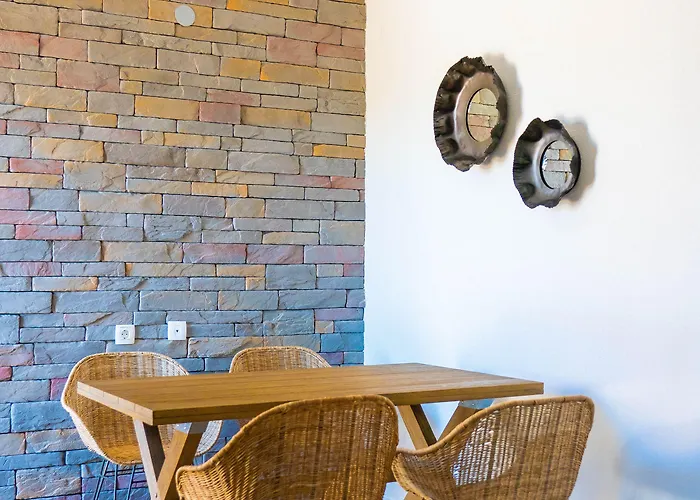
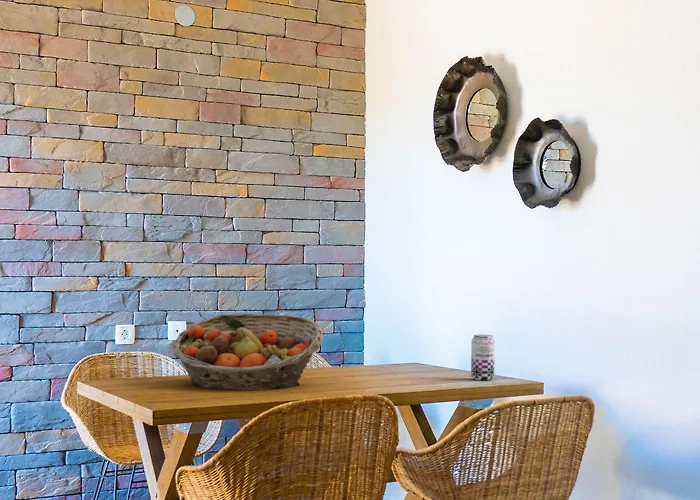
+ beer can [470,333,496,382]
+ fruit basket [171,313,324,391]
